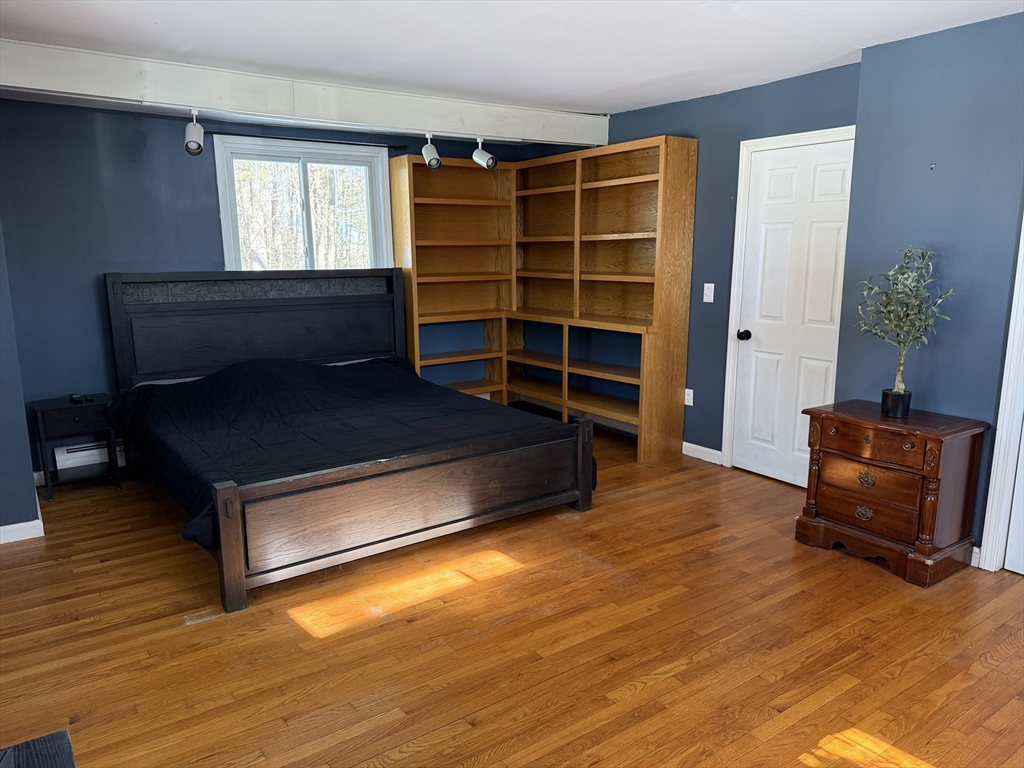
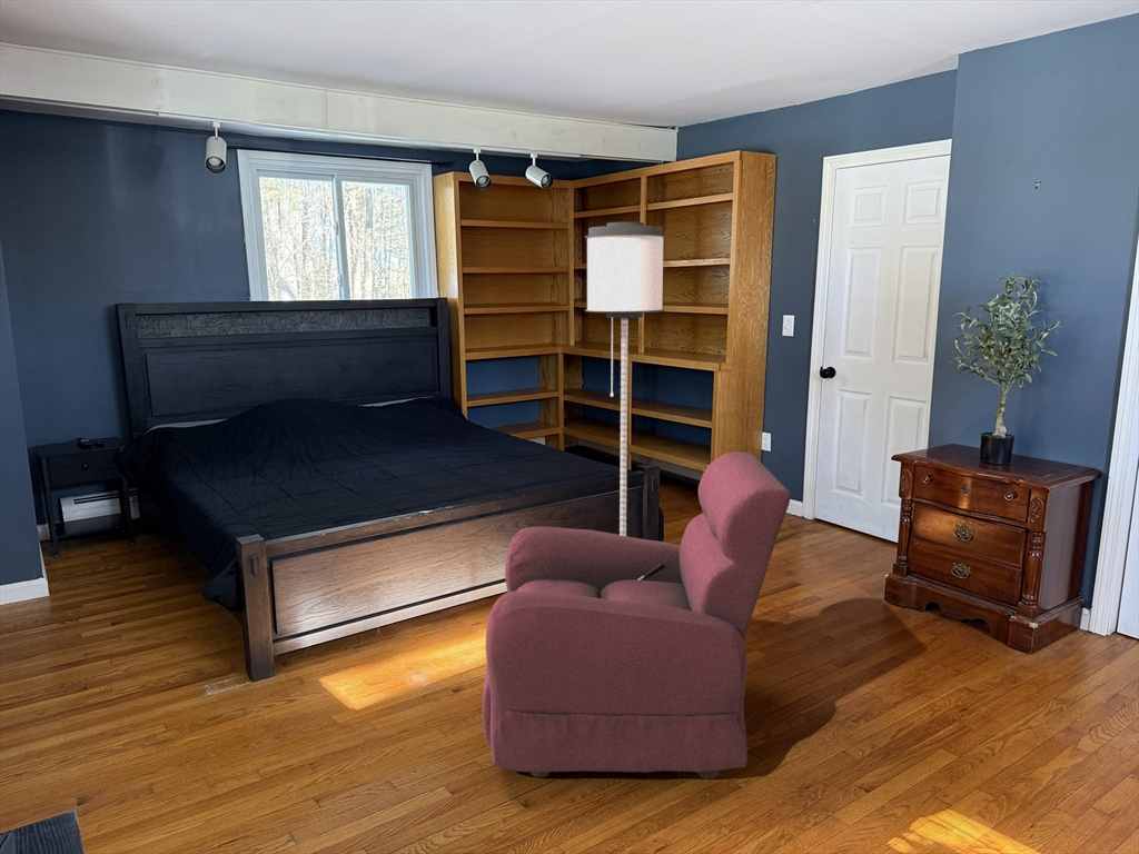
+ floor lamp [584,221,667,536]
+ armchair [482,450,792,779]
